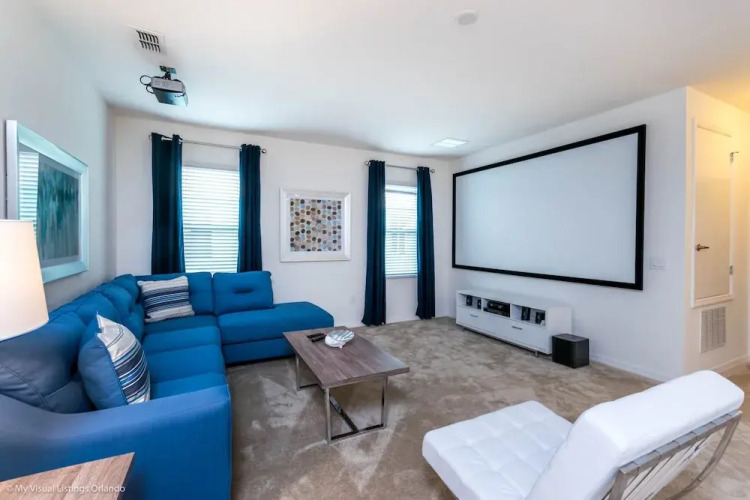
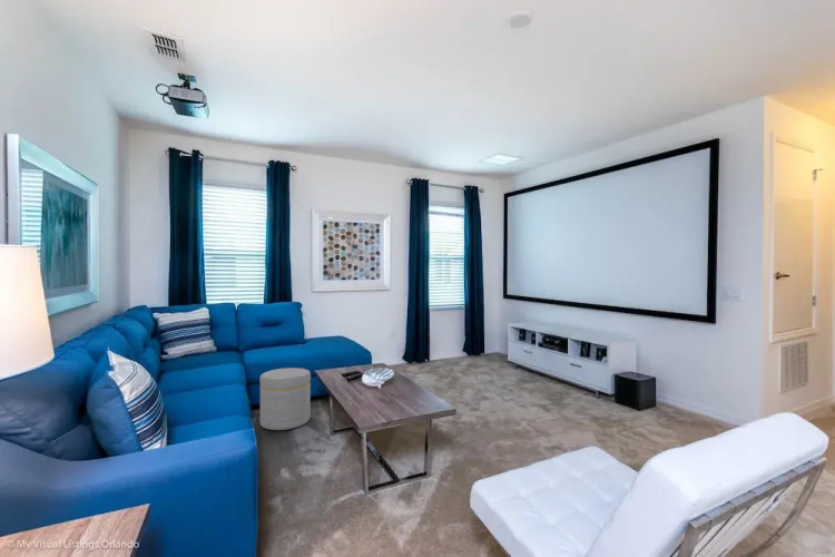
+ ottoman [259,367,312,431]
